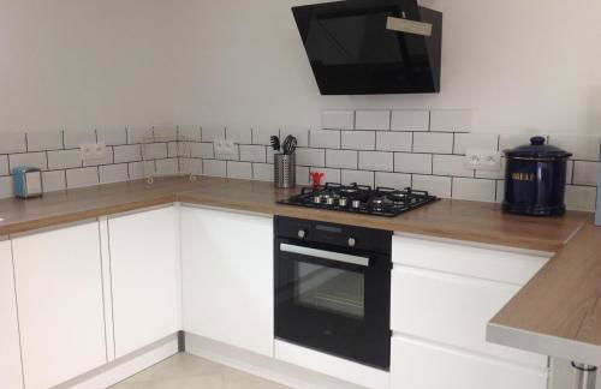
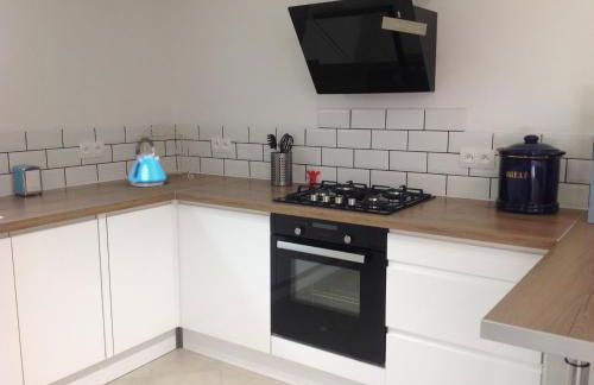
+ kettle [127,137,168,188]
